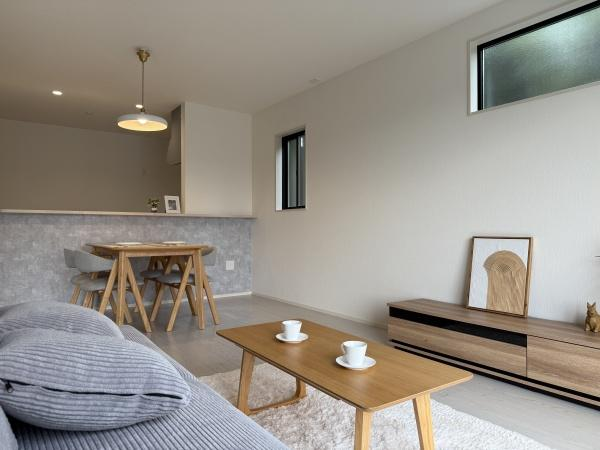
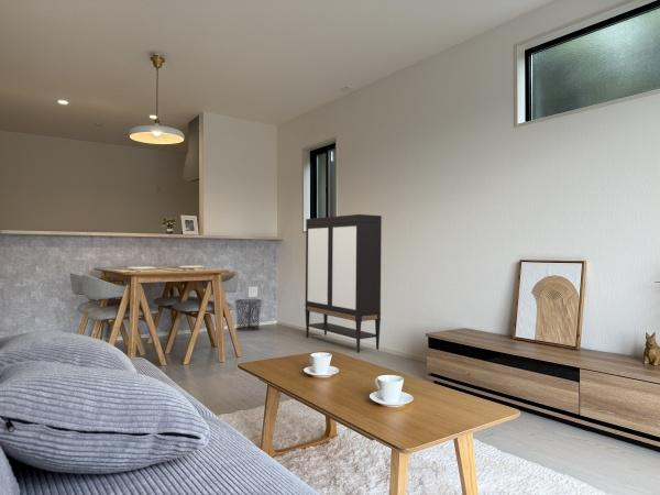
+ waste bin [234,298,263,332]
+ storage cabinet [304,213,383,354]
